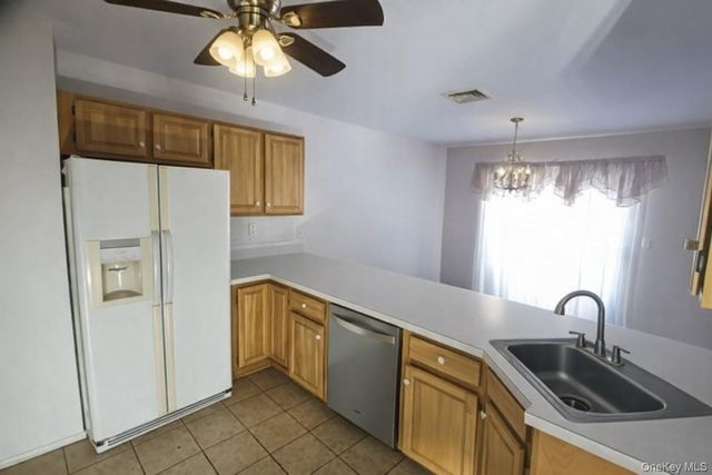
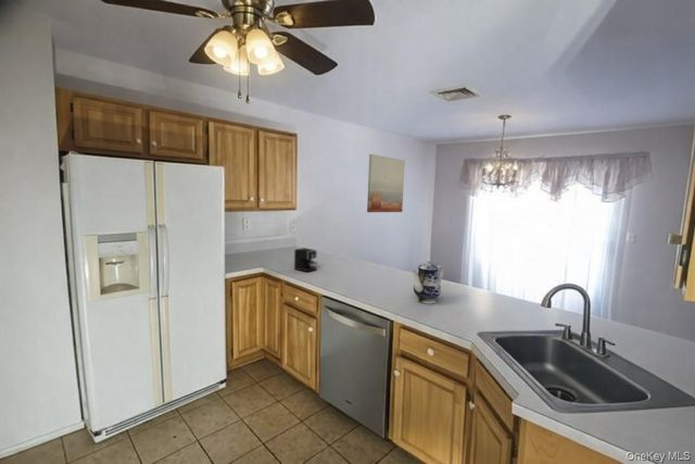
+ teapot [410,256,445,305]
+ wall art [366,153,406,213]
+ coffee maker [293,247,318,273]
